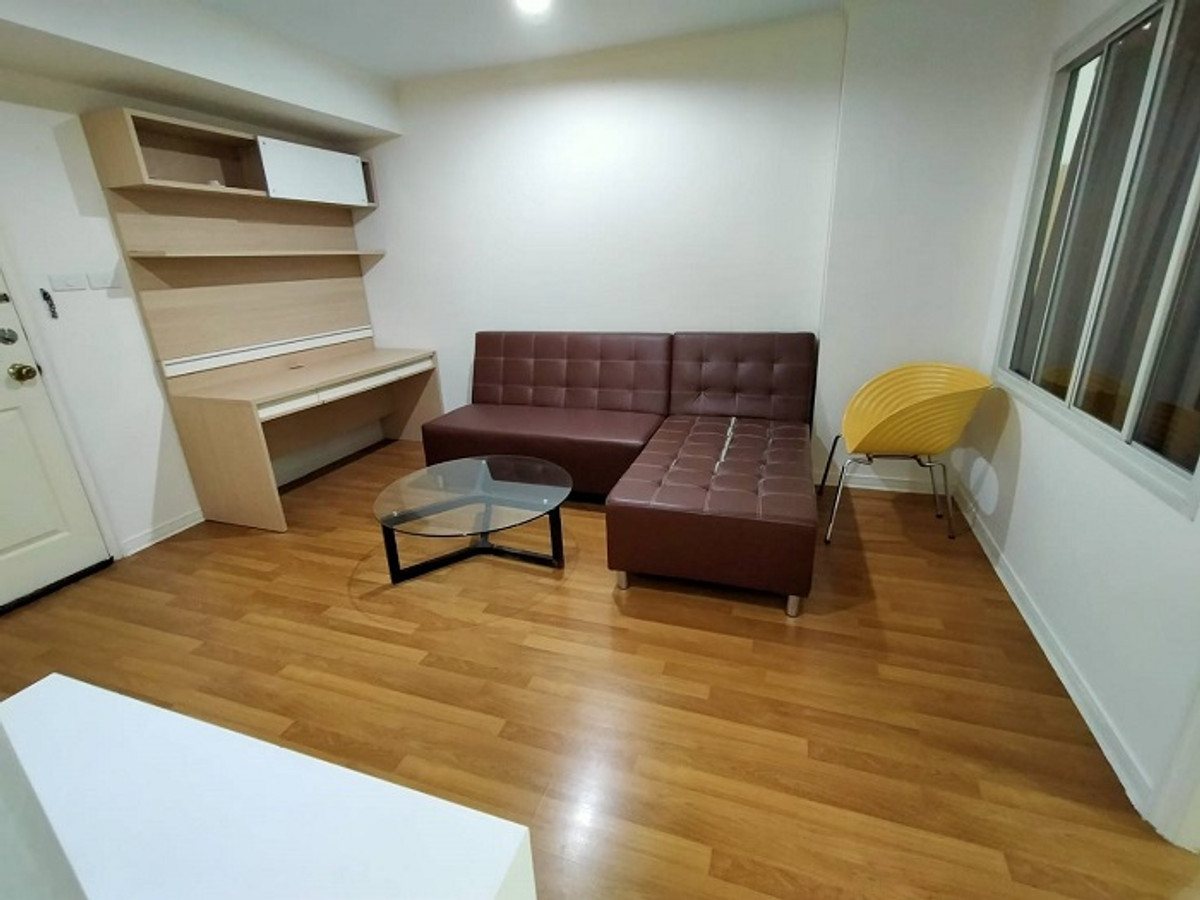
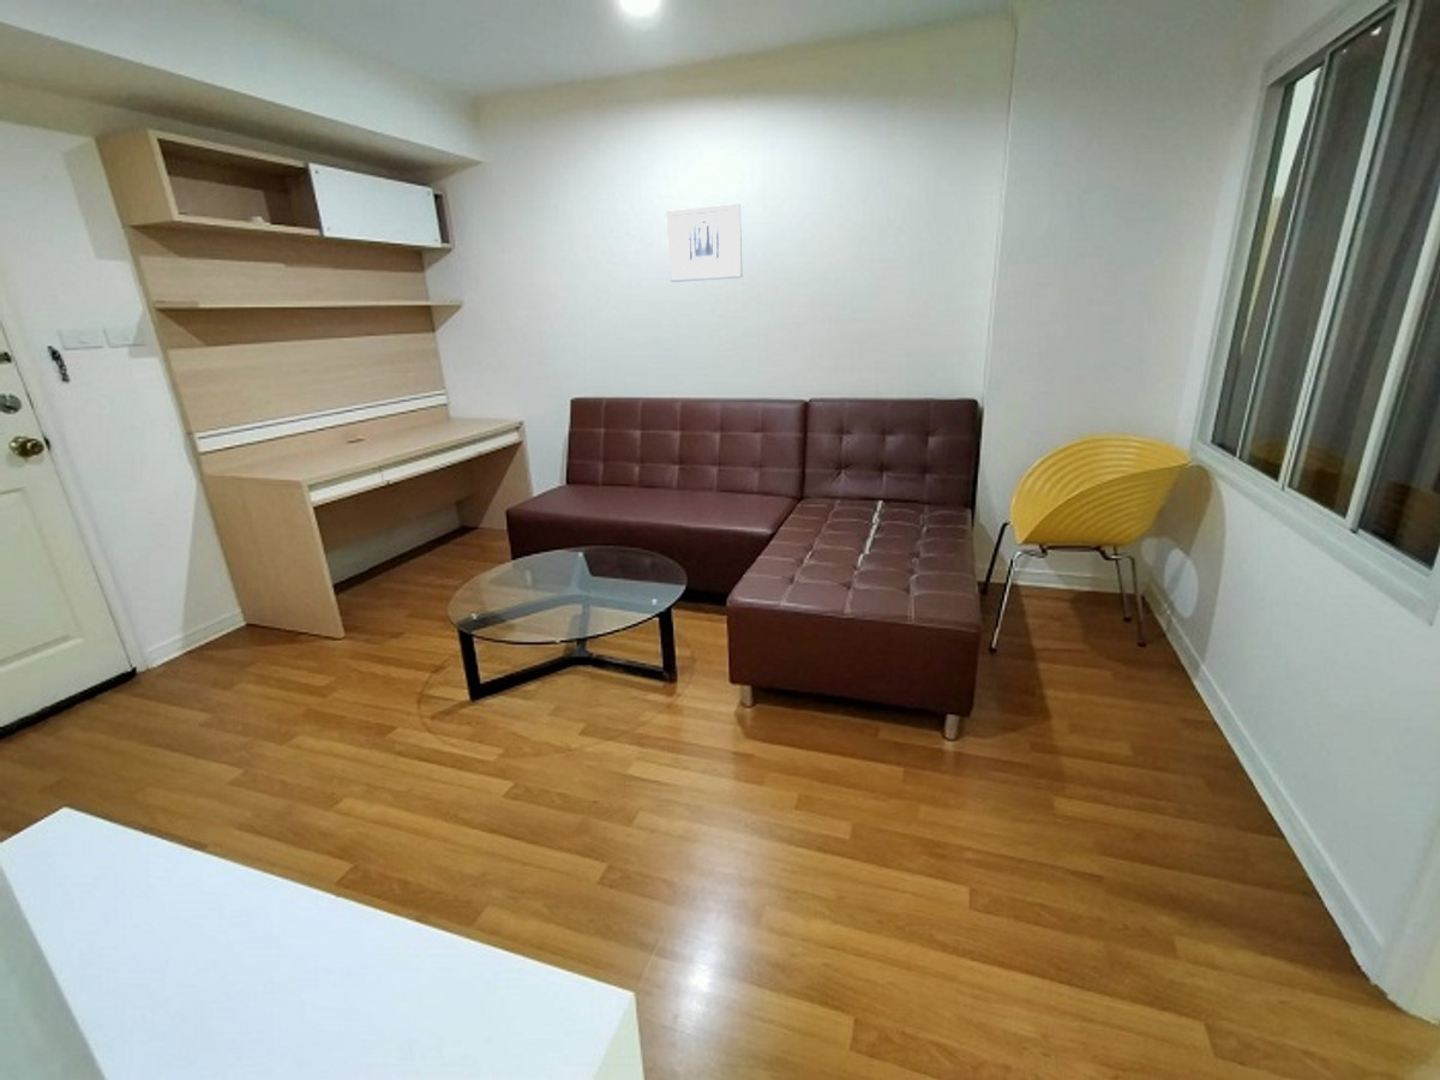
+ wall art [665,203,743,283]
